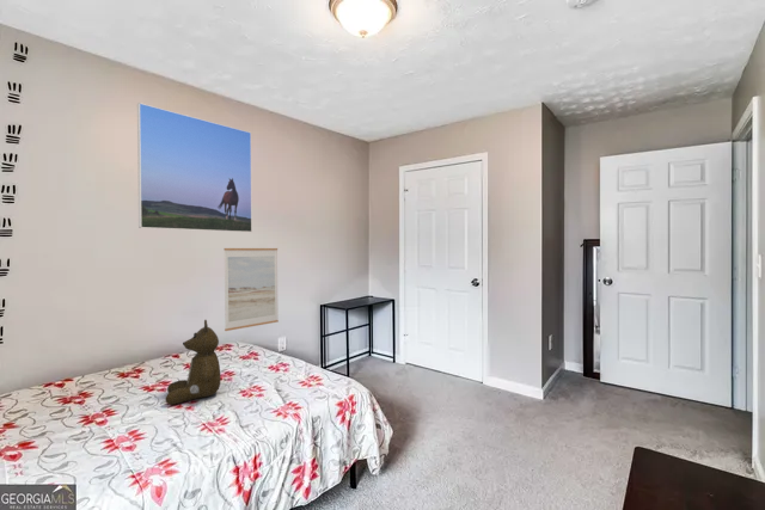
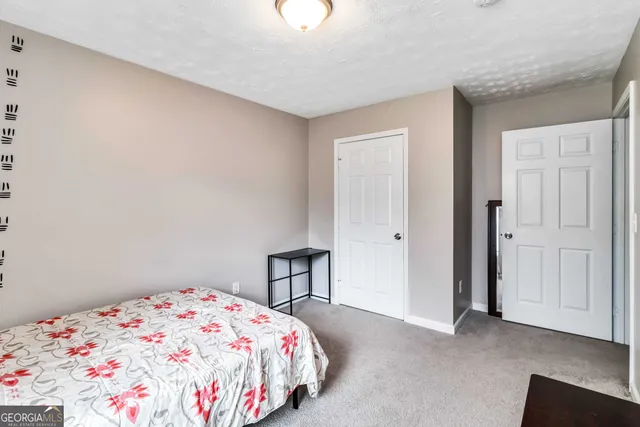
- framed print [136,102,253,233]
- teddy bear [165,319,222,406]
- wall art [222,247,280,332]
